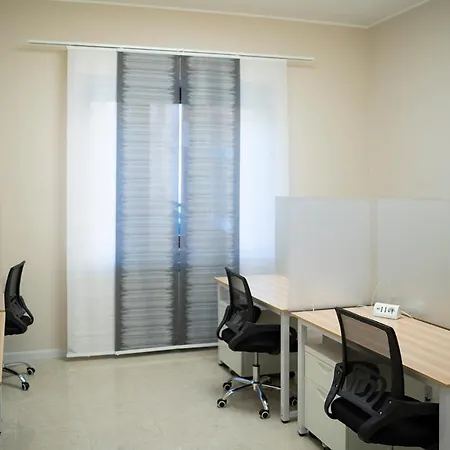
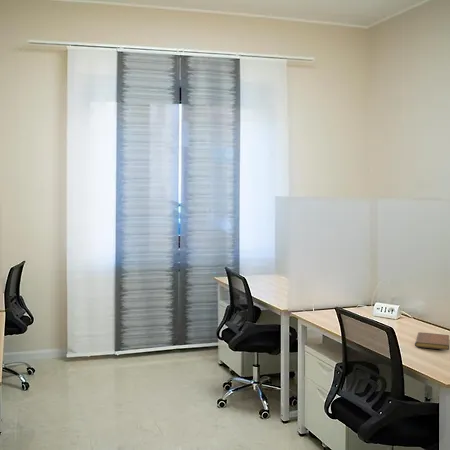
+ notebook [414,331,450,351]
